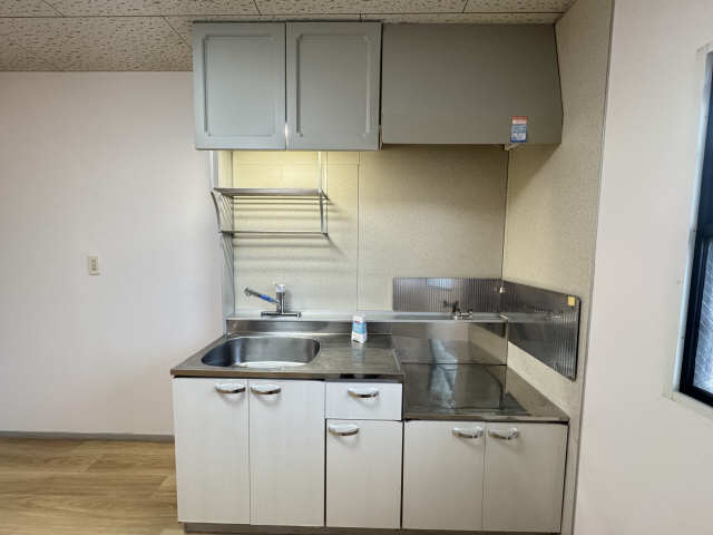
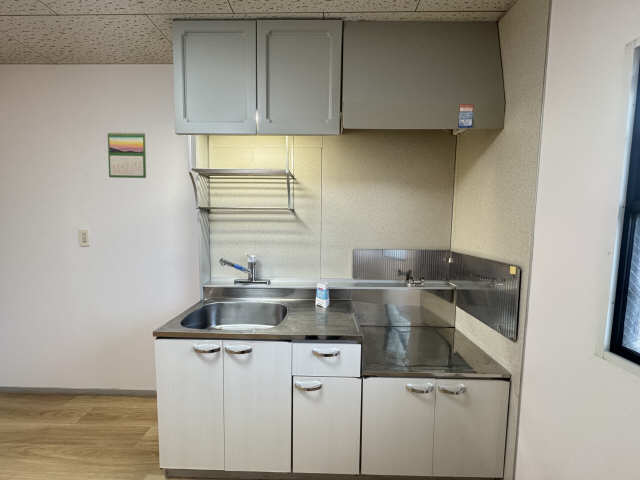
+ calendar [107,131,147,179]
